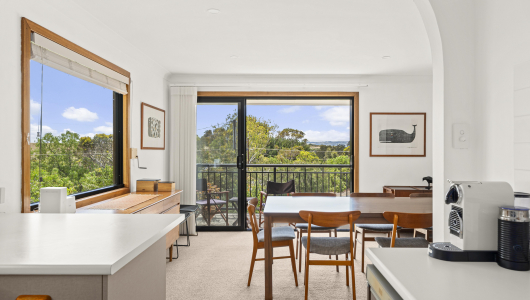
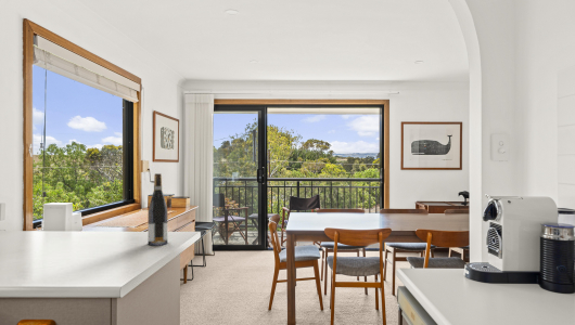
+ wine bottle [146,172,169,246]
